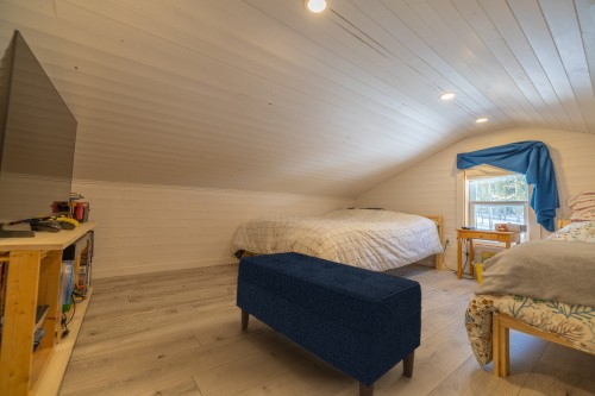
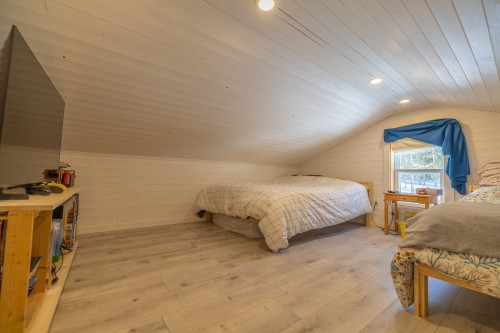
- bench [234,251,422,396]
